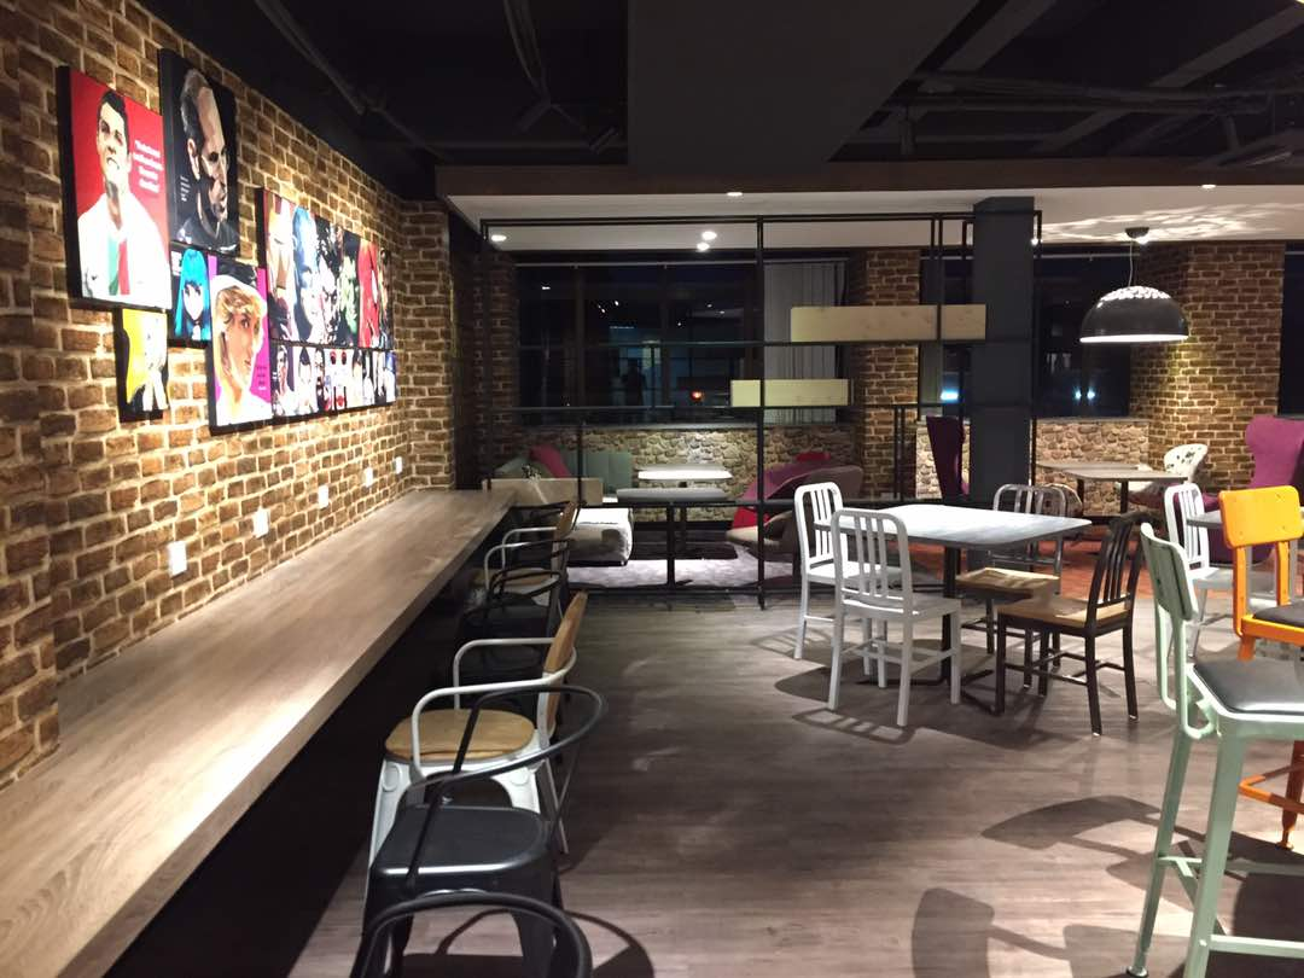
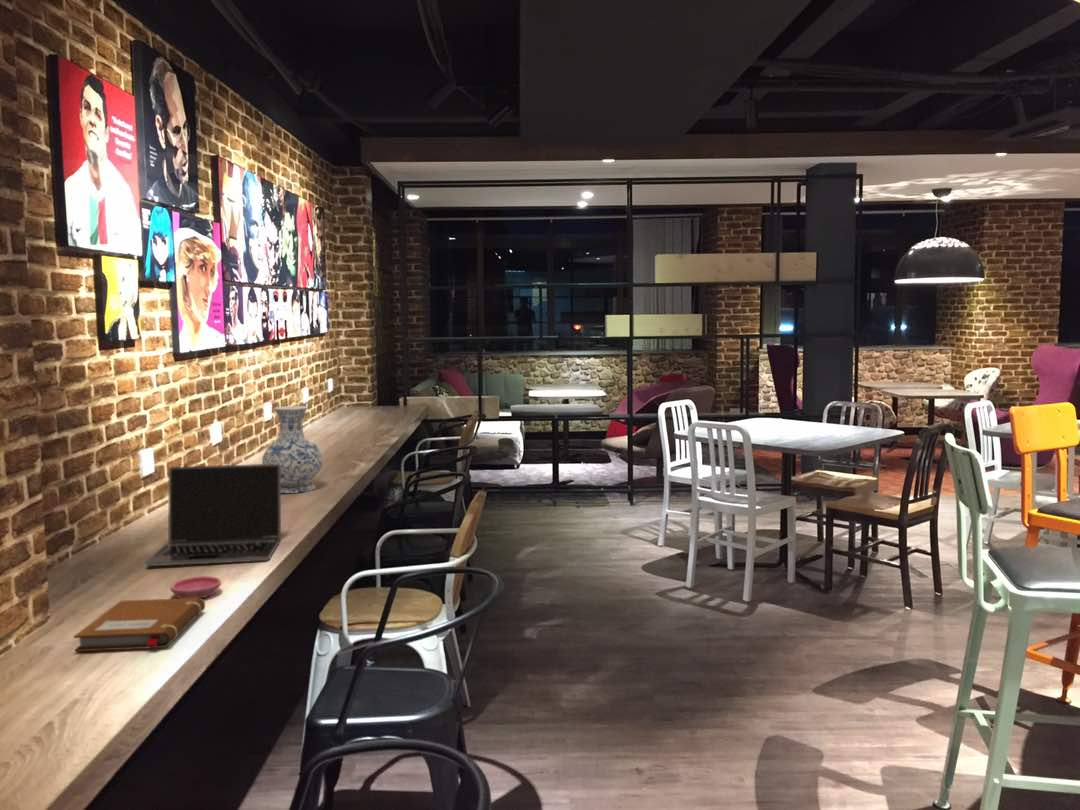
+ saucer [169,575,222,599]
+ notebook [73,598,206,652]
+ vase [261,405,324,494]
+ laptop [144,463,282,567]
